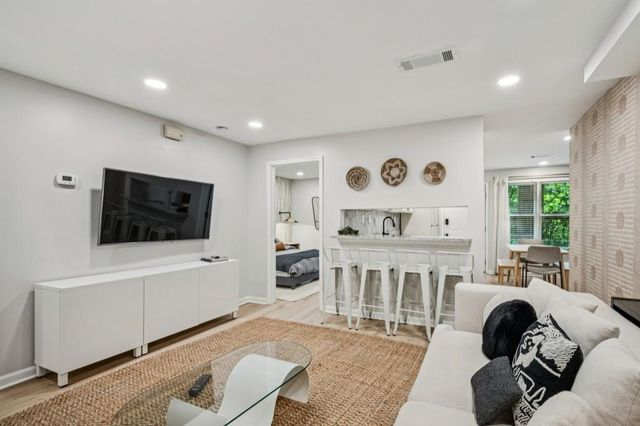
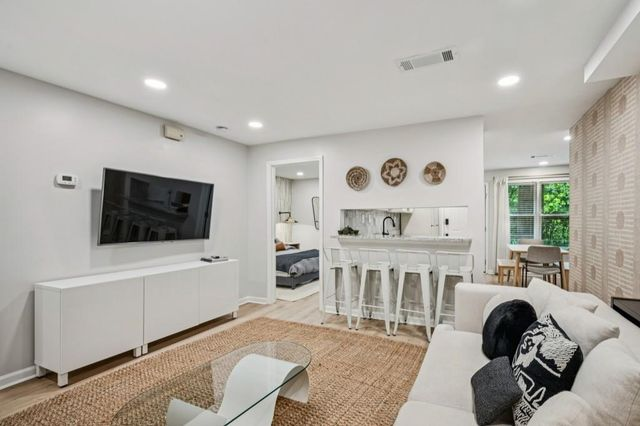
- remote control [187,373,212,397]
